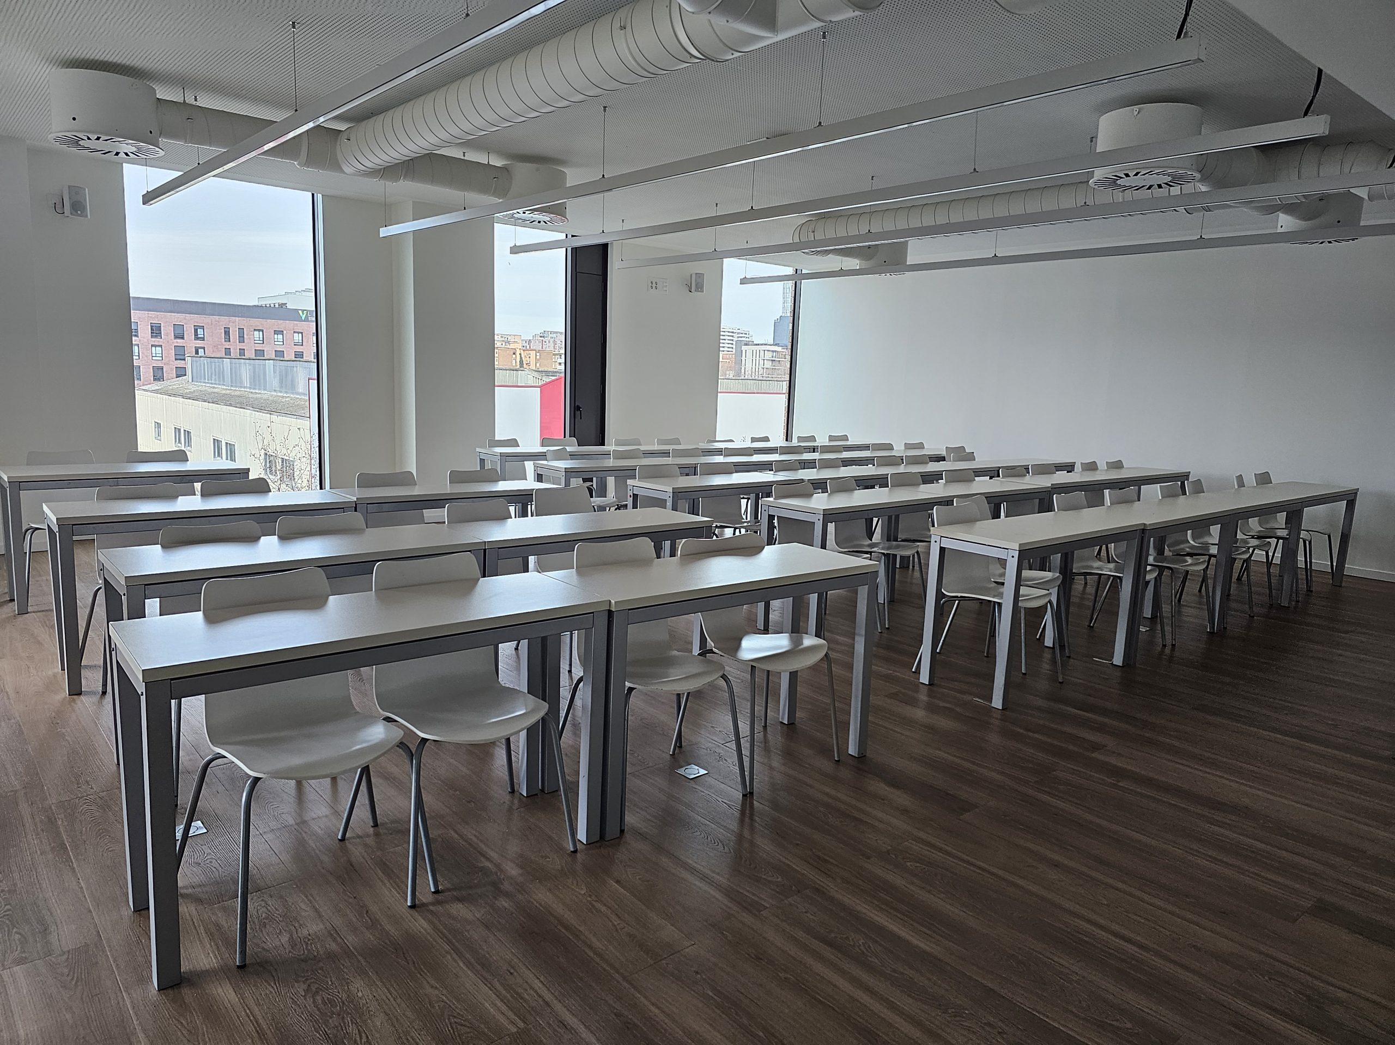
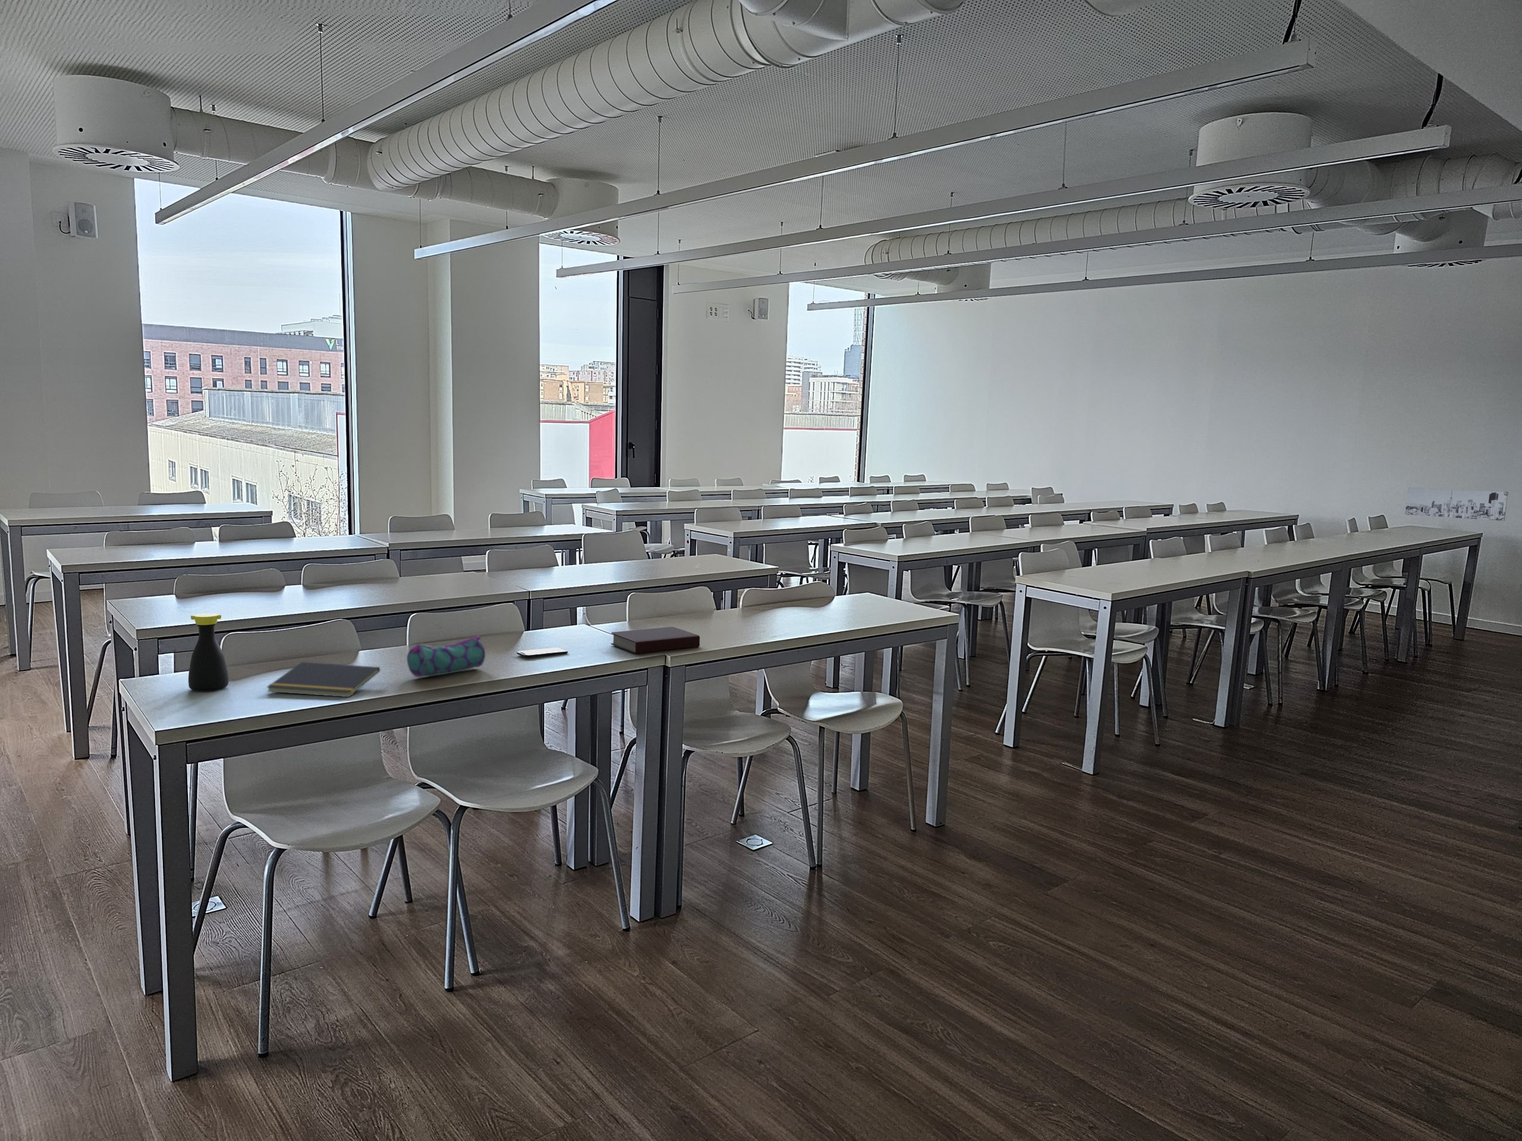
+ notepad [266,662,381,698]
+ pencil case [406,635,485,678]
+ book [610,627,700,654]
+ wall art [1405,487,1509,521]
+ bottle [188,612,229,692]
+ smartphone [517,646,568,658]
